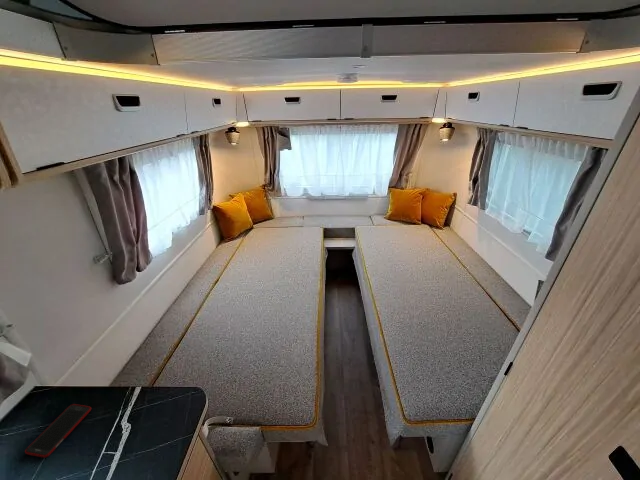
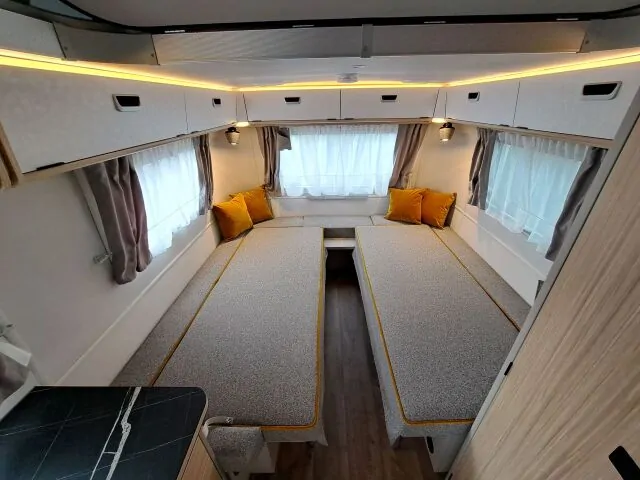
- cell phone [24,403,92,459]
